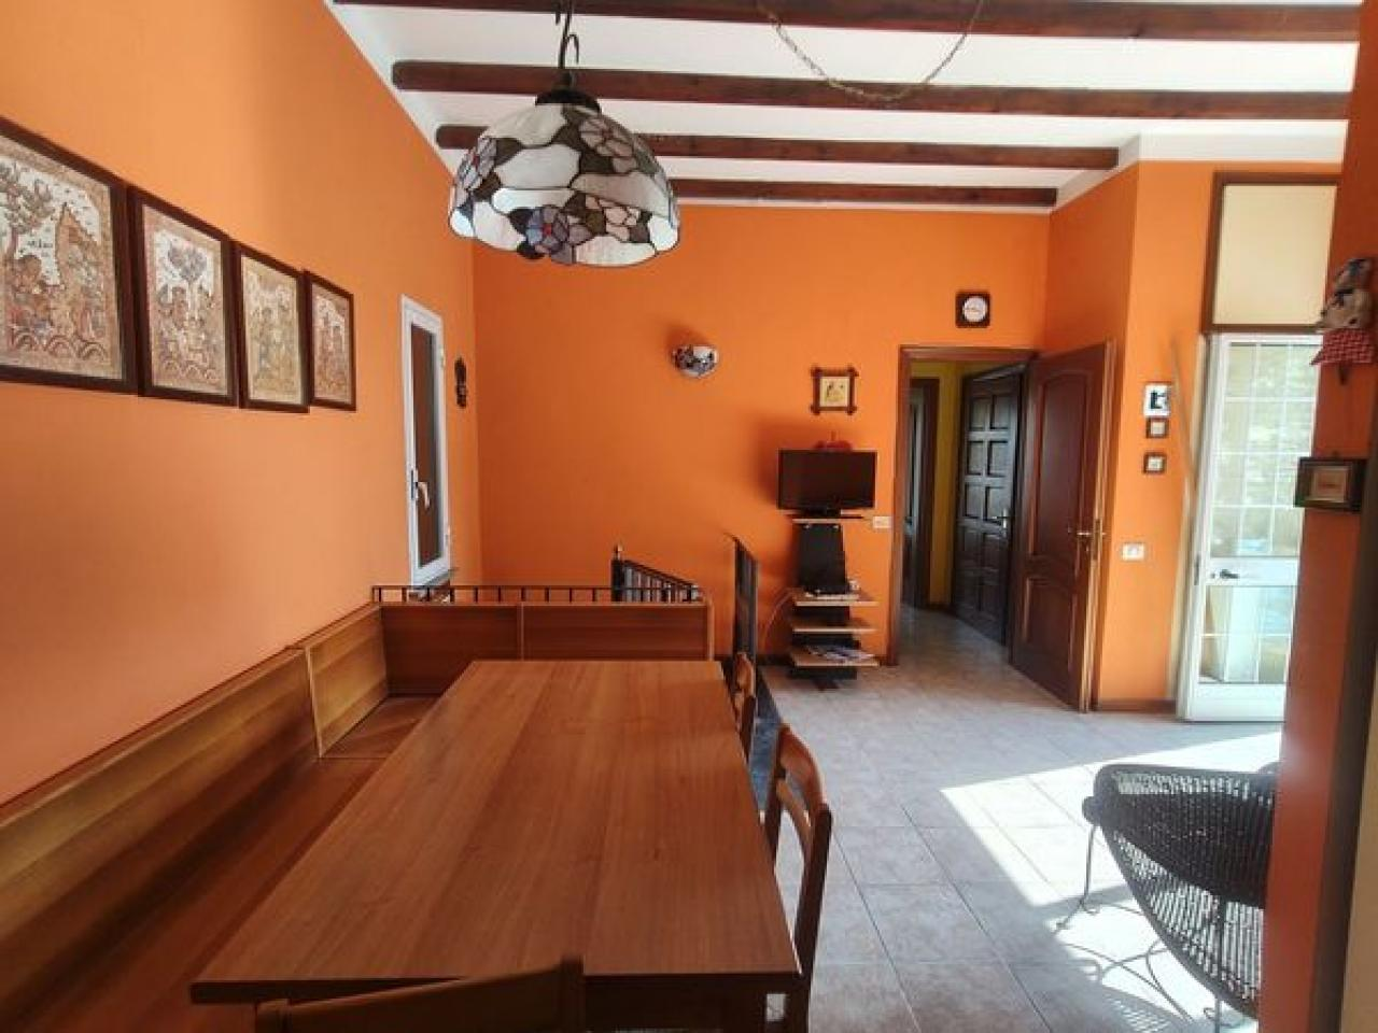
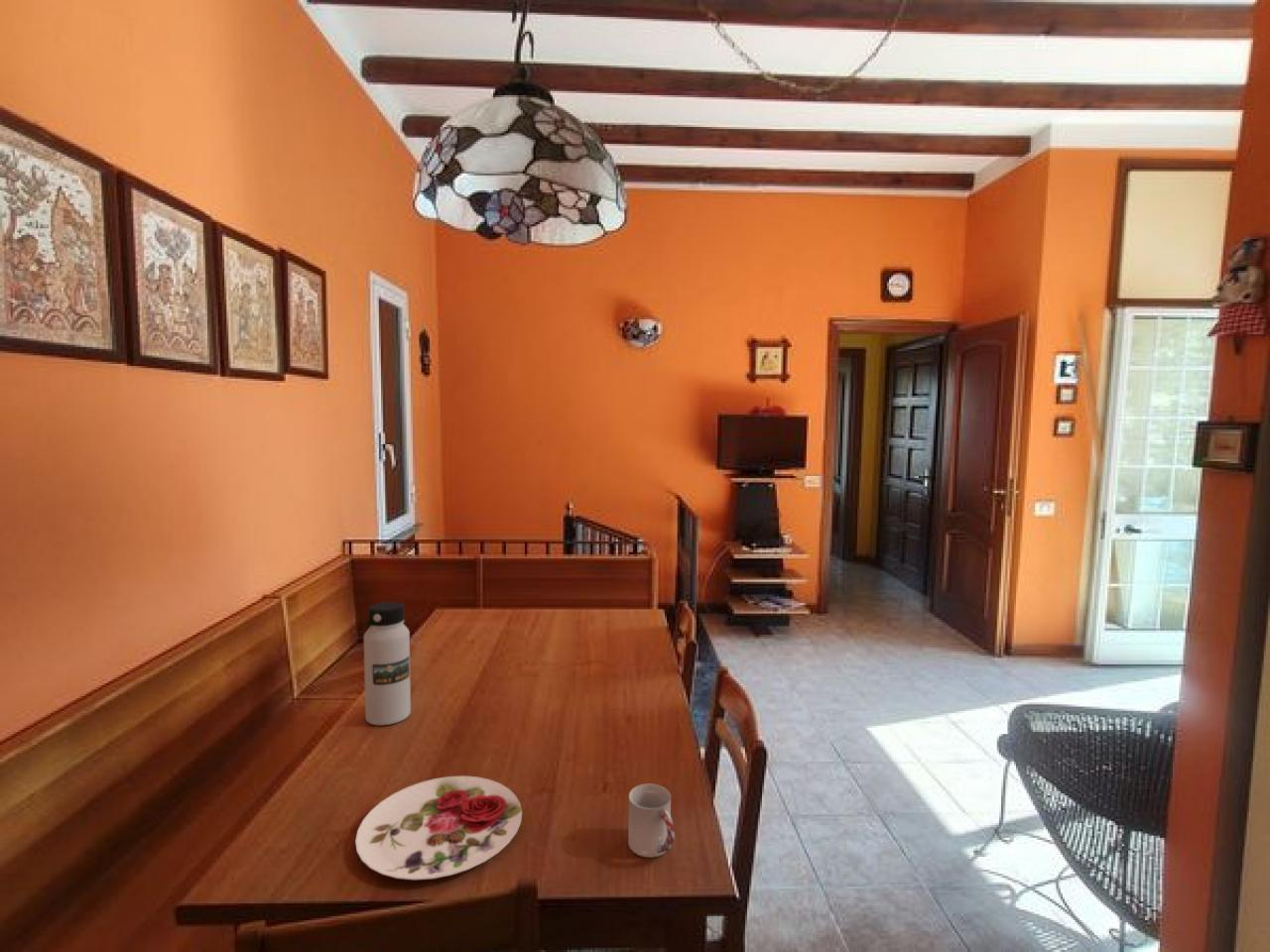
+ water bottle [363,601,412,726]
+ cup [627,782,676,859]
+ plate [354,774,523,881]
